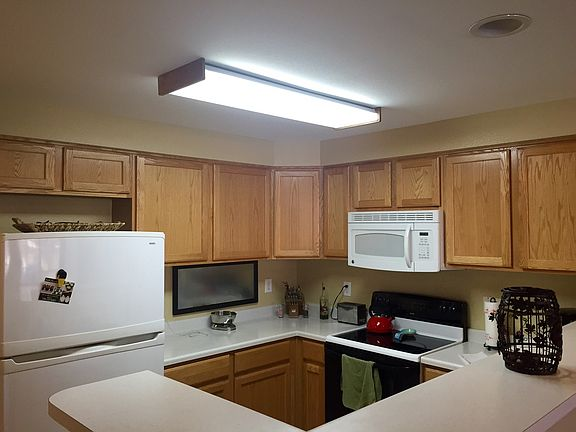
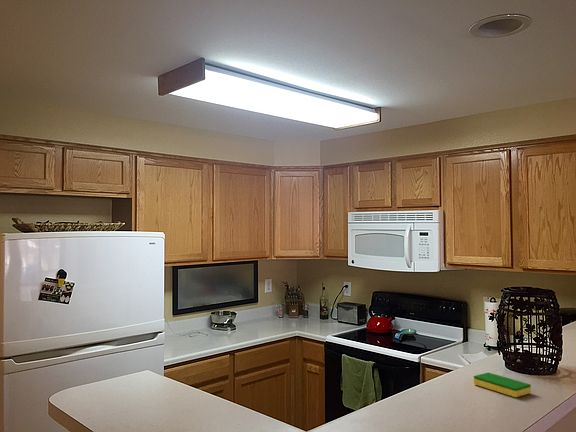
+ dish sponge [473,372,532,398]
